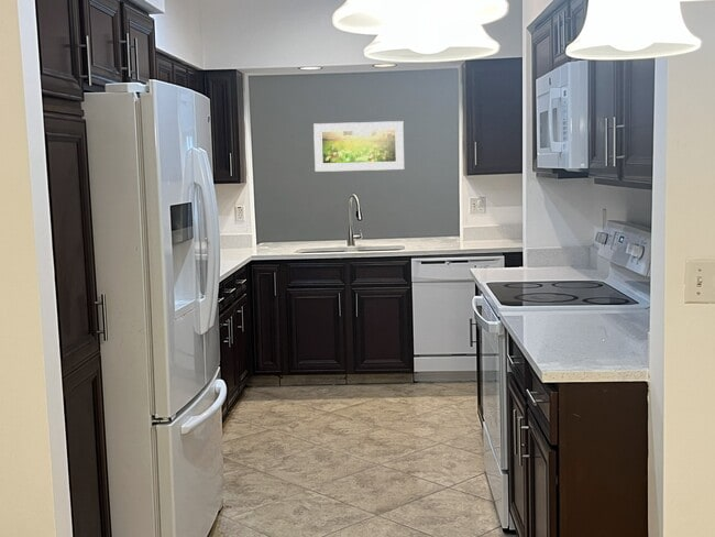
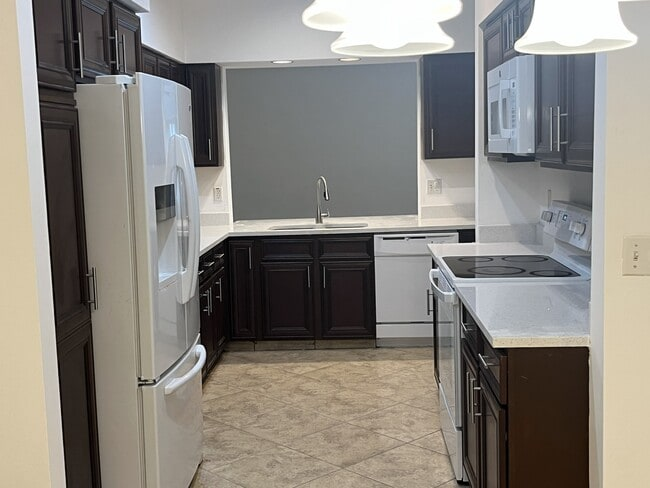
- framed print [312,120,405,173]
